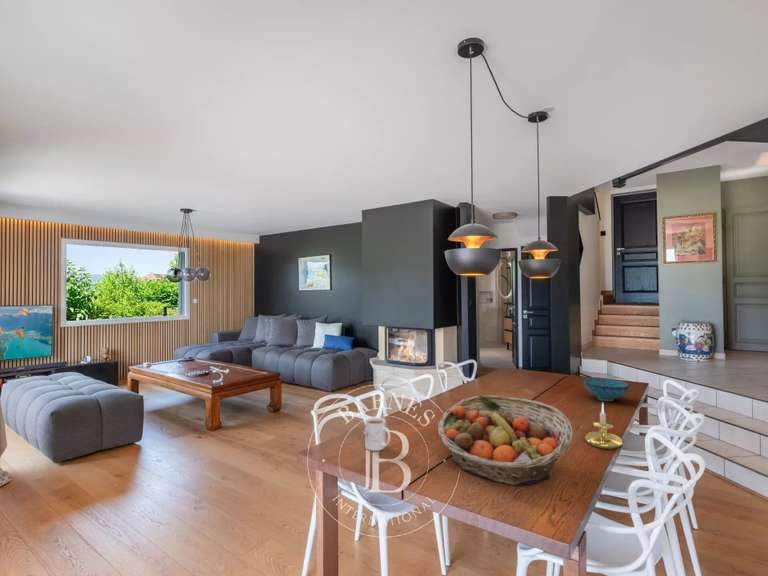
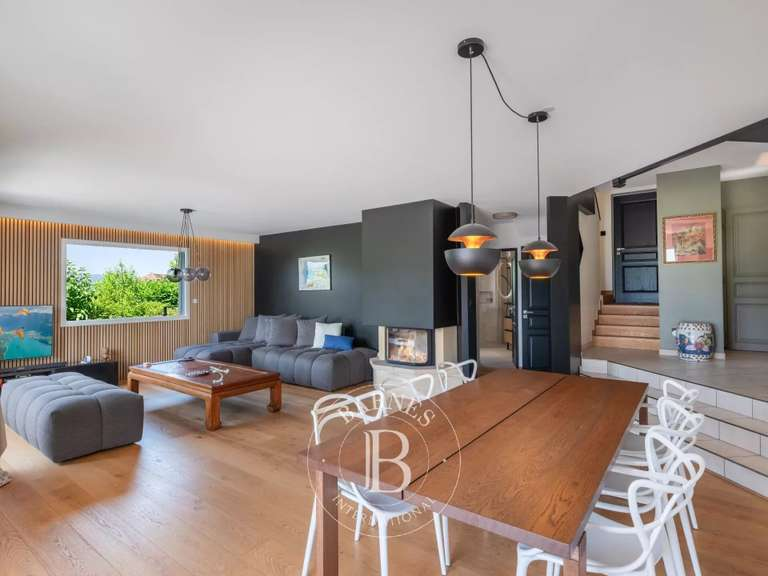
- mug [364,416,391,452]
- decorative bowl [582,377,630,402]
- fruit basket [437,394,574,486]
- candle holder [584,401,623,450]
